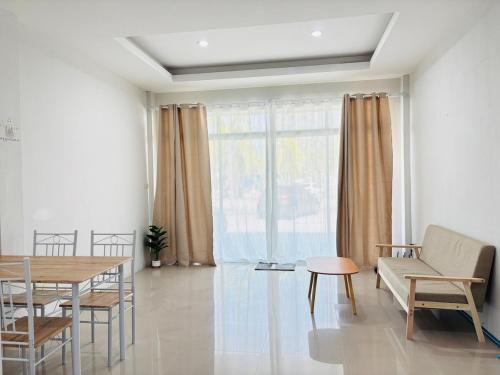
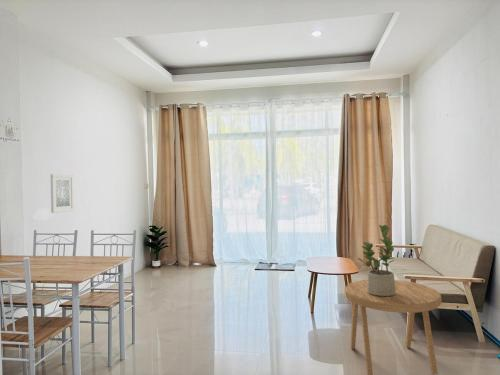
+ side table [344,279,443,375]
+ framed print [50,173,75,214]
+ potted plant [357,224,396,296]
